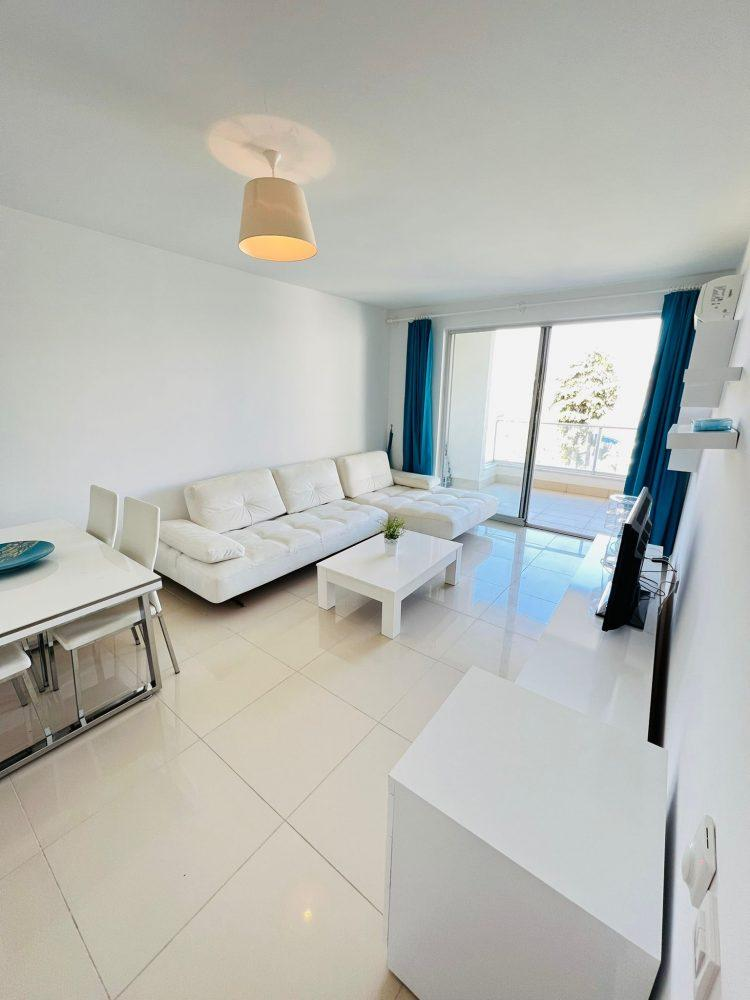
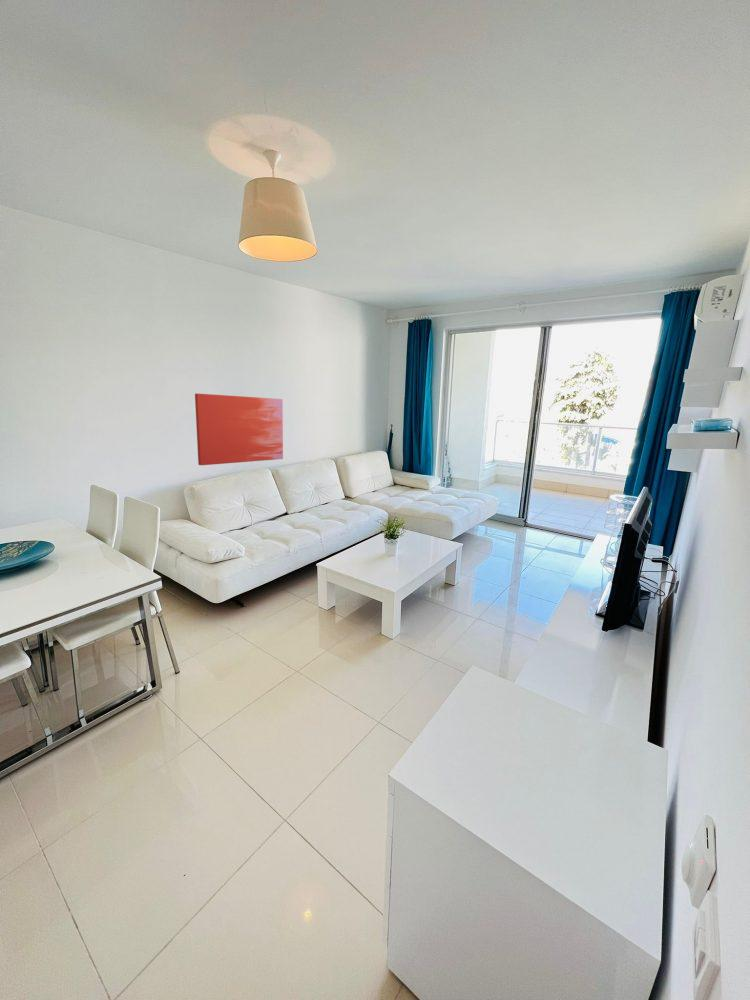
+ wall art [194,393,284,466]
